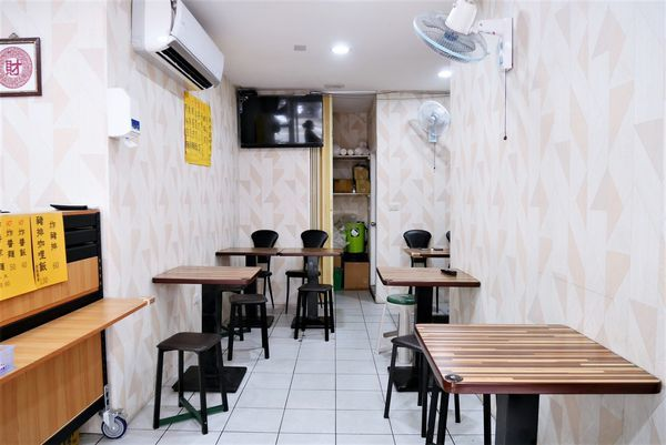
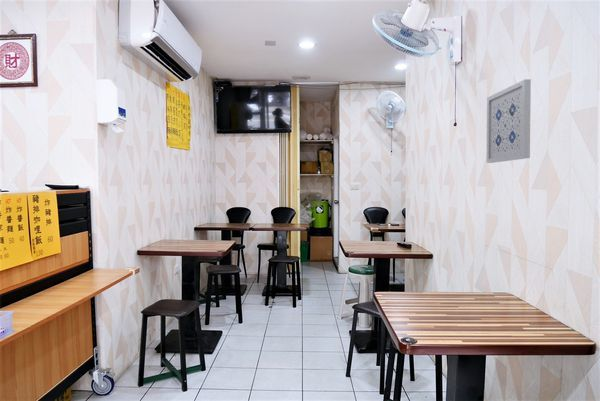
+ wall art [486,78,532,164]
